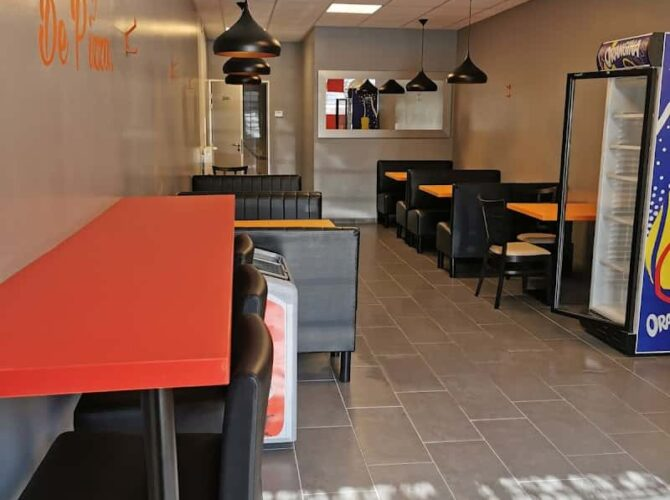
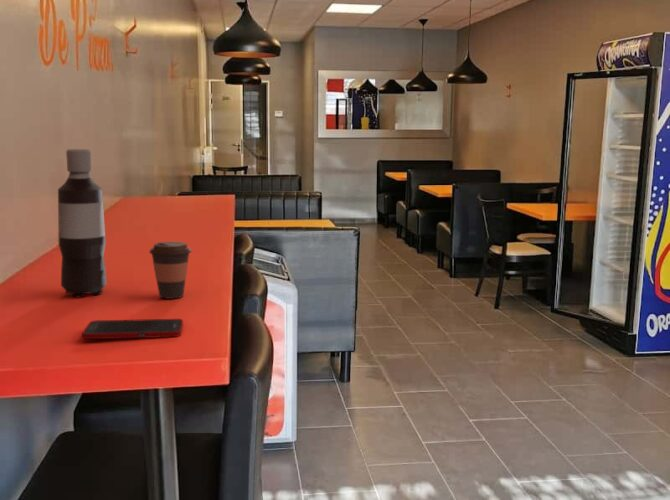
+ pop [57,148,108,298]
+ cell phone [81,318,184,340]
+ coffee cup [148,241,193,300]
